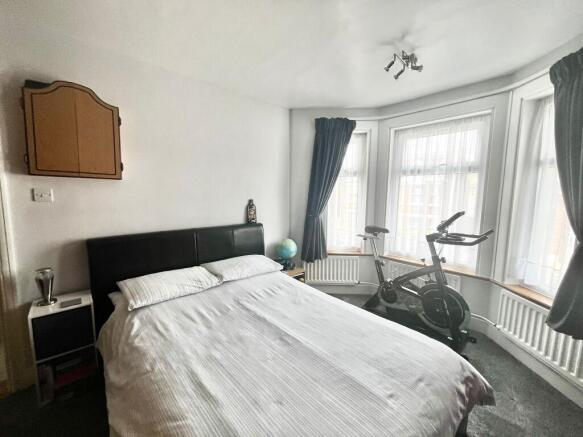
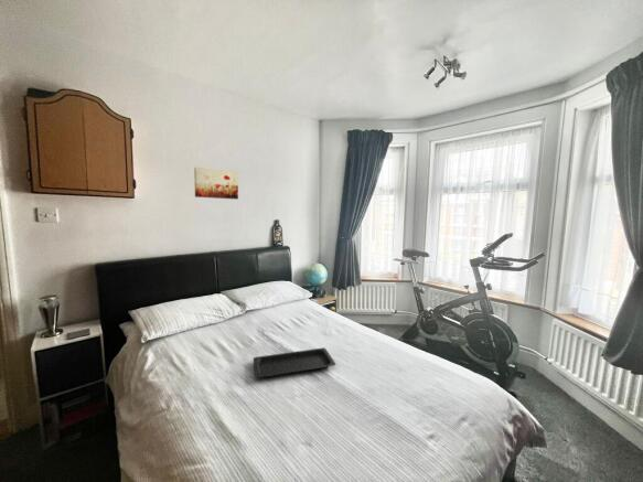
+ wall art [193,167,239,201]
+ serving tray [253,346,336,378]
